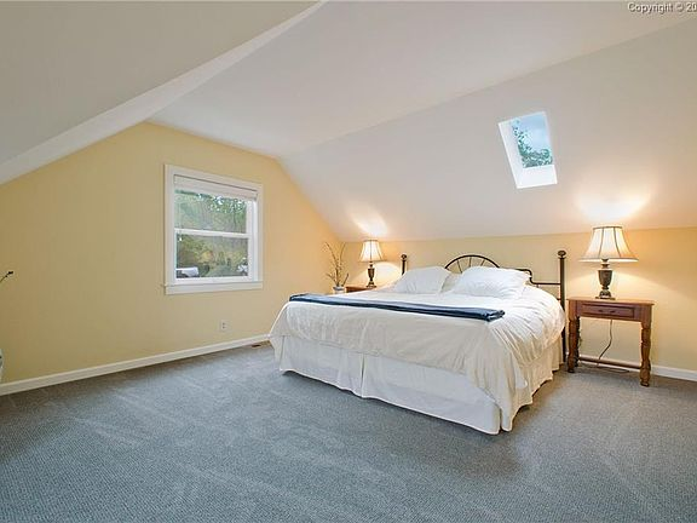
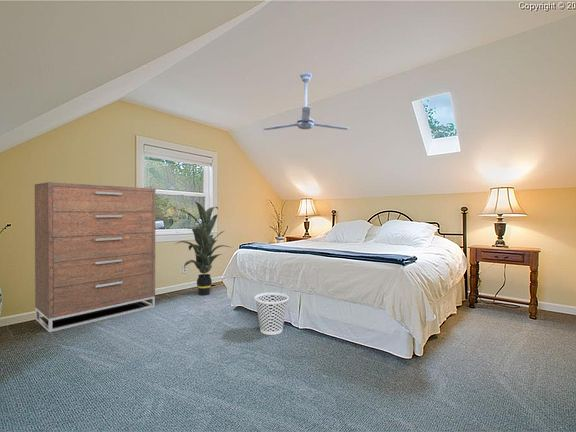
+ ceiling fan [263,71,349,131]
+ indoor plant [173,201,233,296]
+ wastebasket [254,292,290,336]
+ dresser [34,181,156,333]
